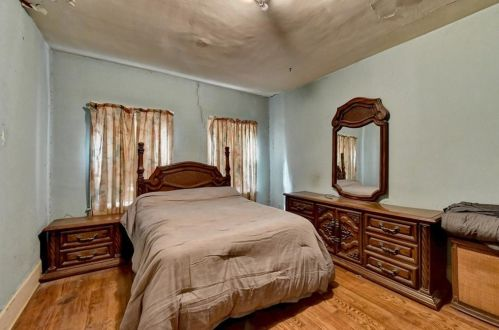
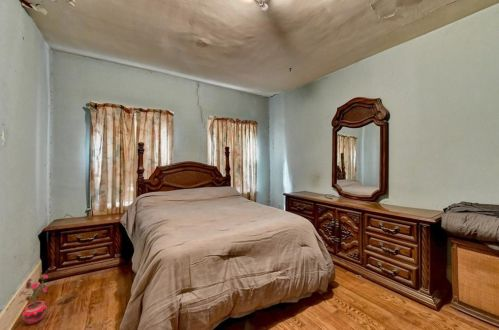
+ potted plant [16,274,49,326]
